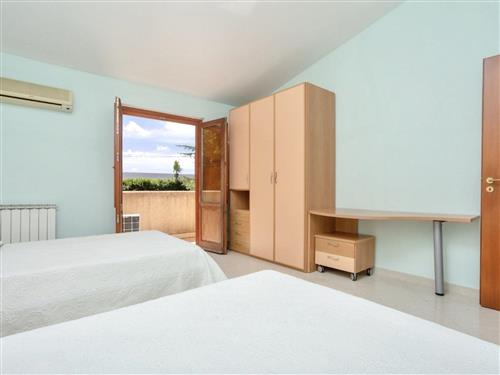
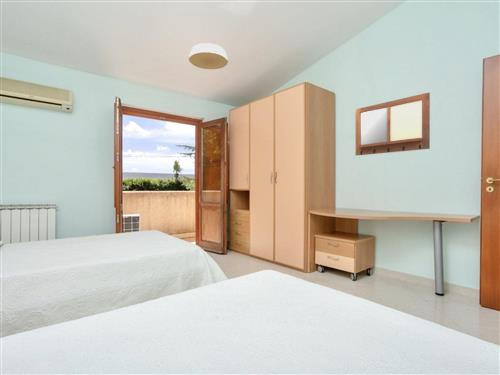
+ ceiling light [188,42,229,71]
+ writing board [354,92,431,157]
